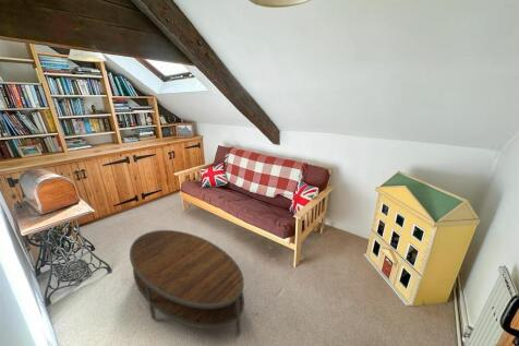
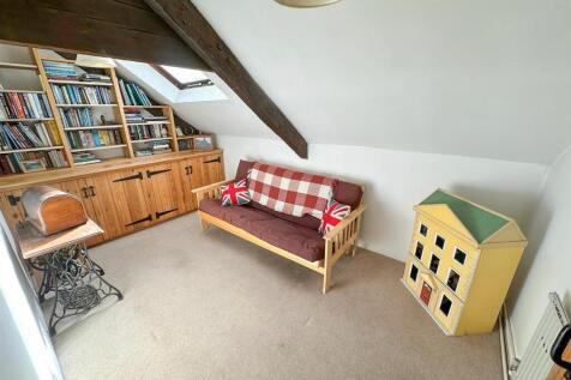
- coffee table [129,229,245,336]
